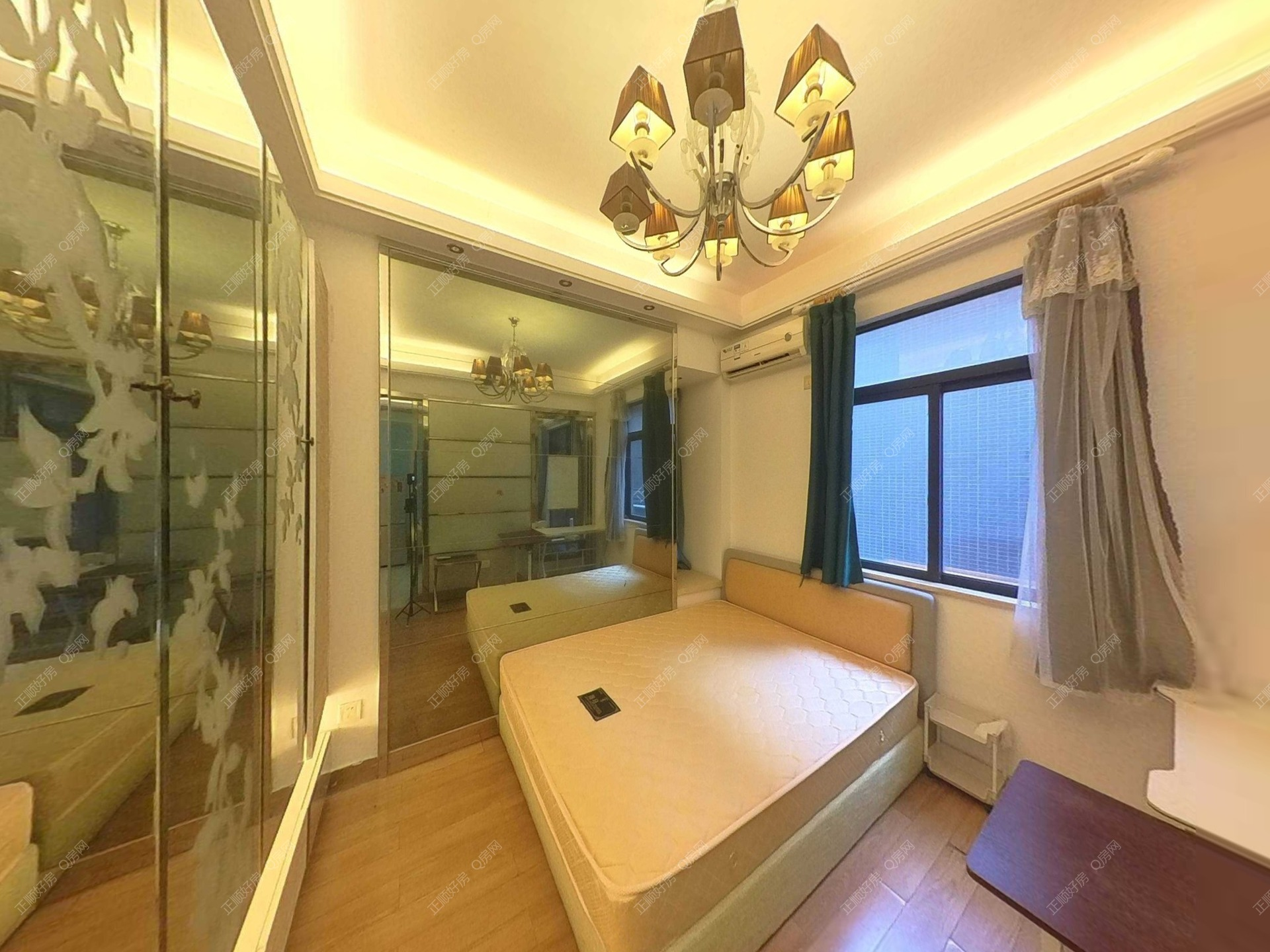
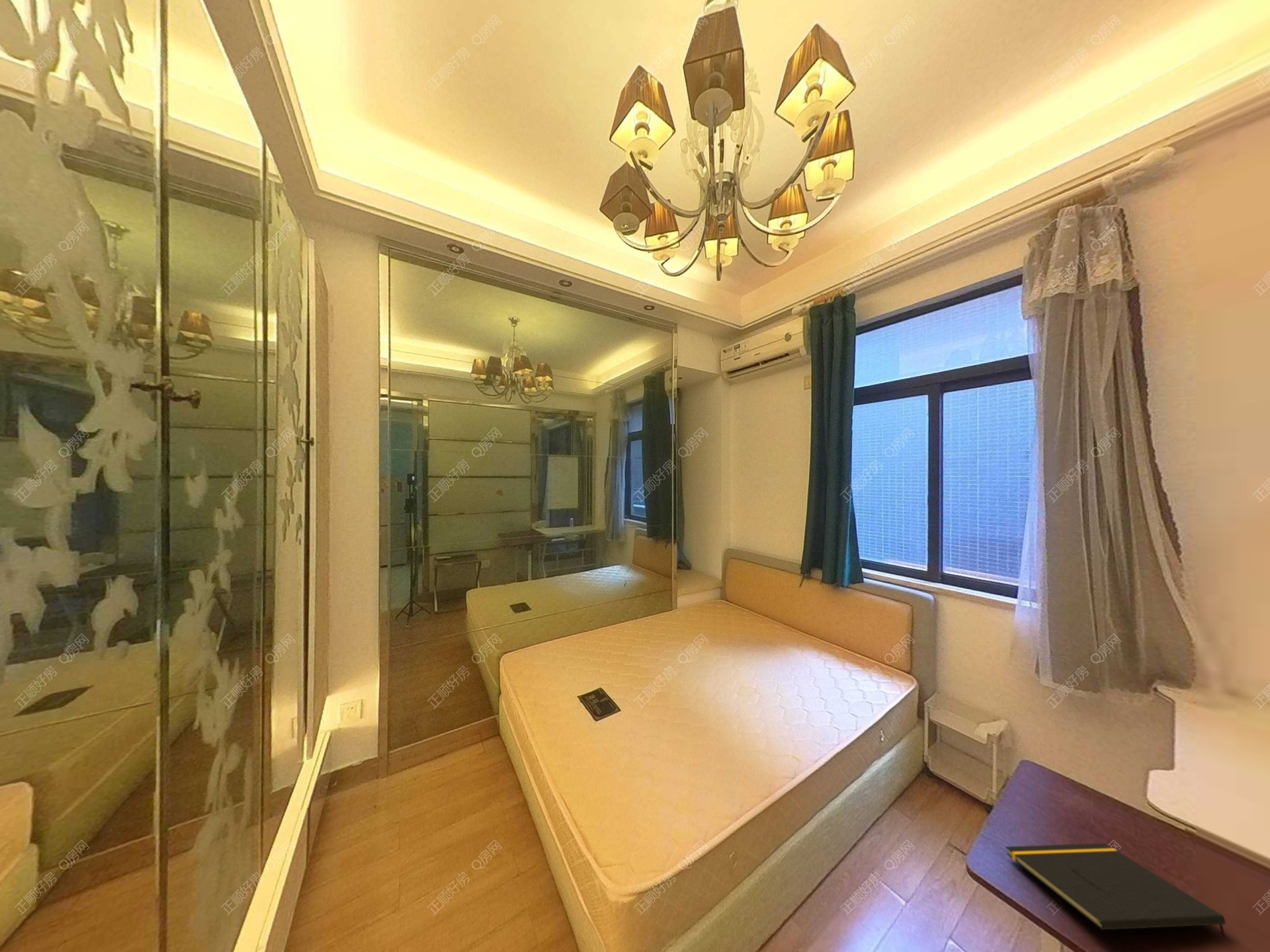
+ notepad [1005,843,1226,935]
